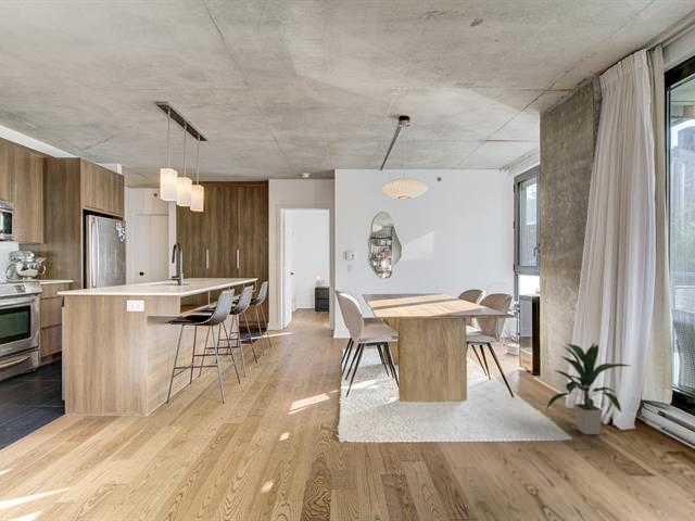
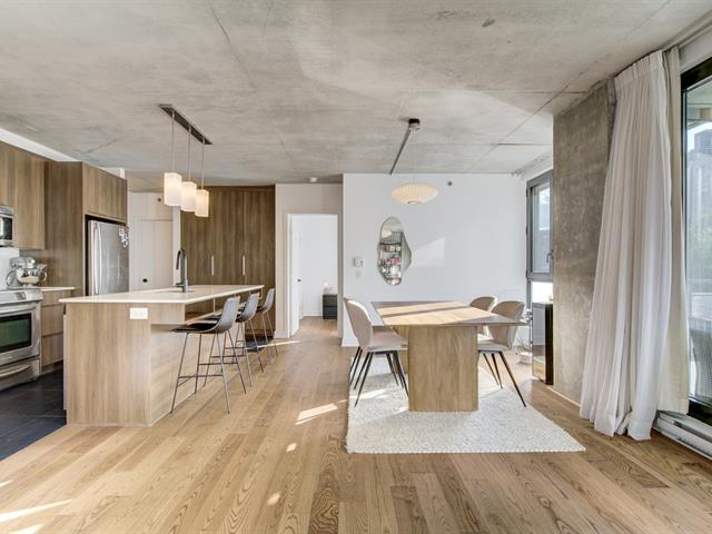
- indoor plant [545,342,630,435]
